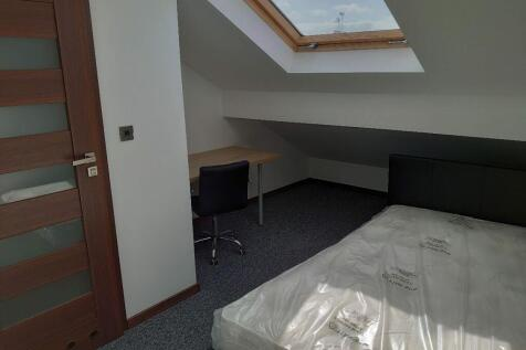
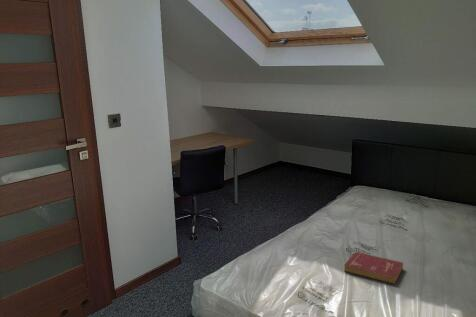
+ book [344,251,404,285]
